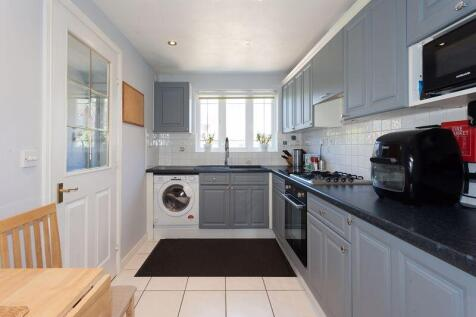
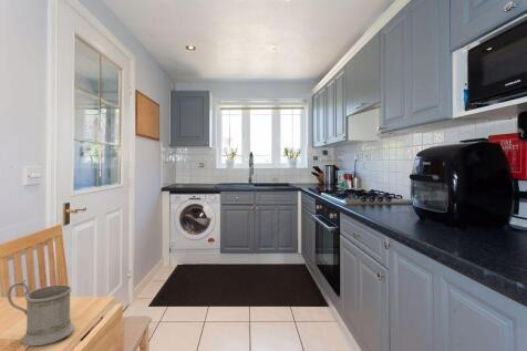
+ mug [7,279,75,347]
